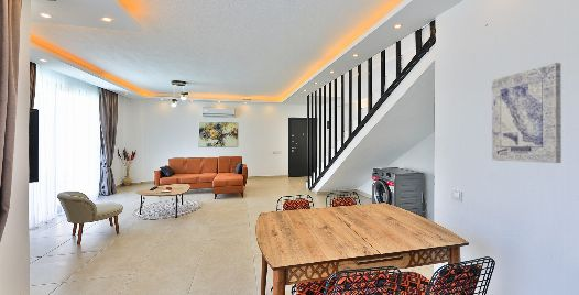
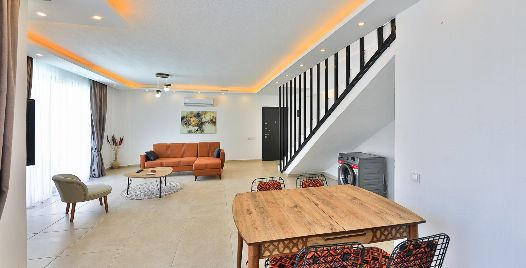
- wall art [491,62,562,164]
